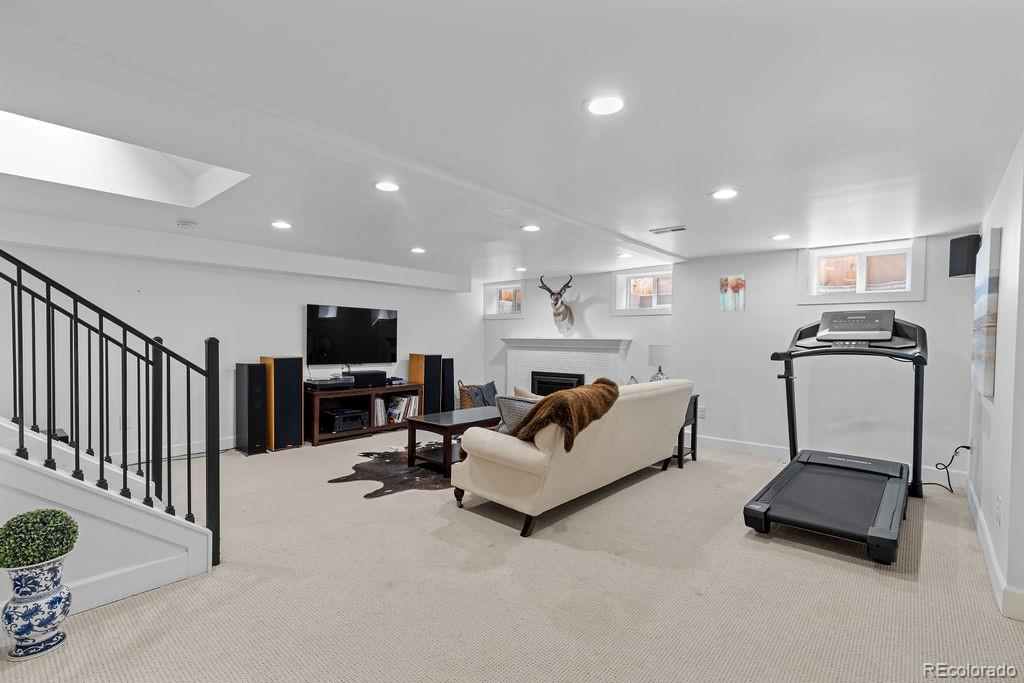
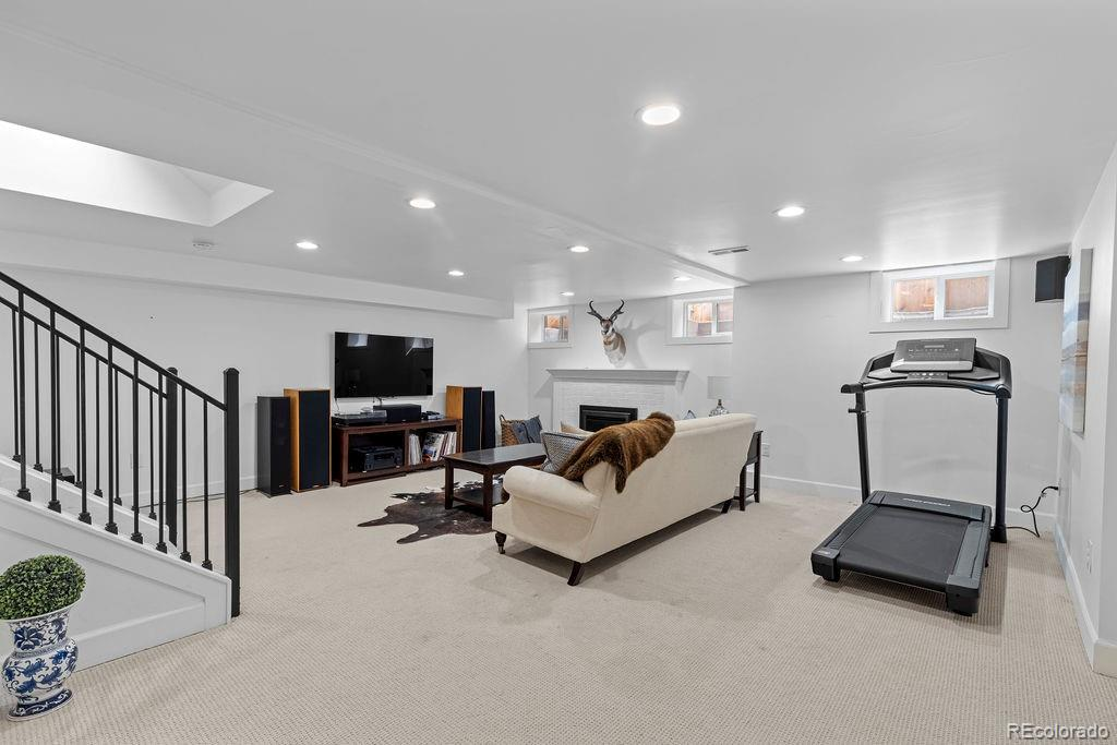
- wall art [719,274,747,312]
